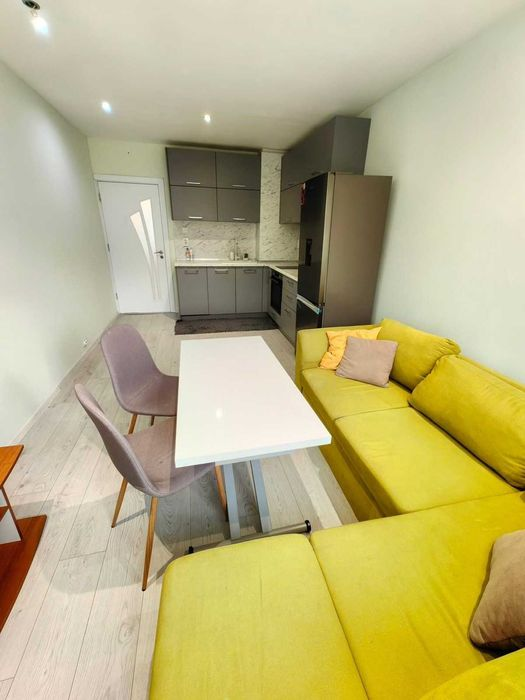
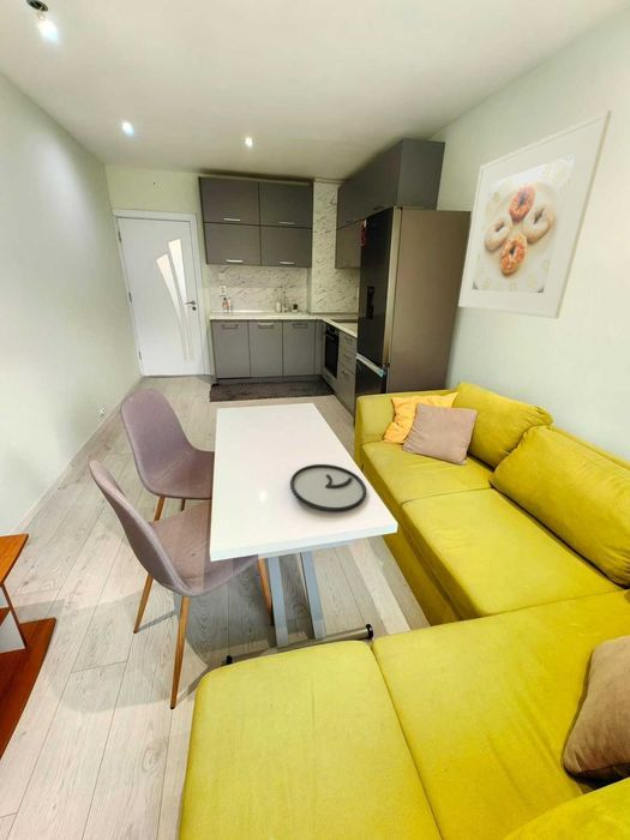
+ plate [289,463,367,512]
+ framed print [457,109,613,320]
